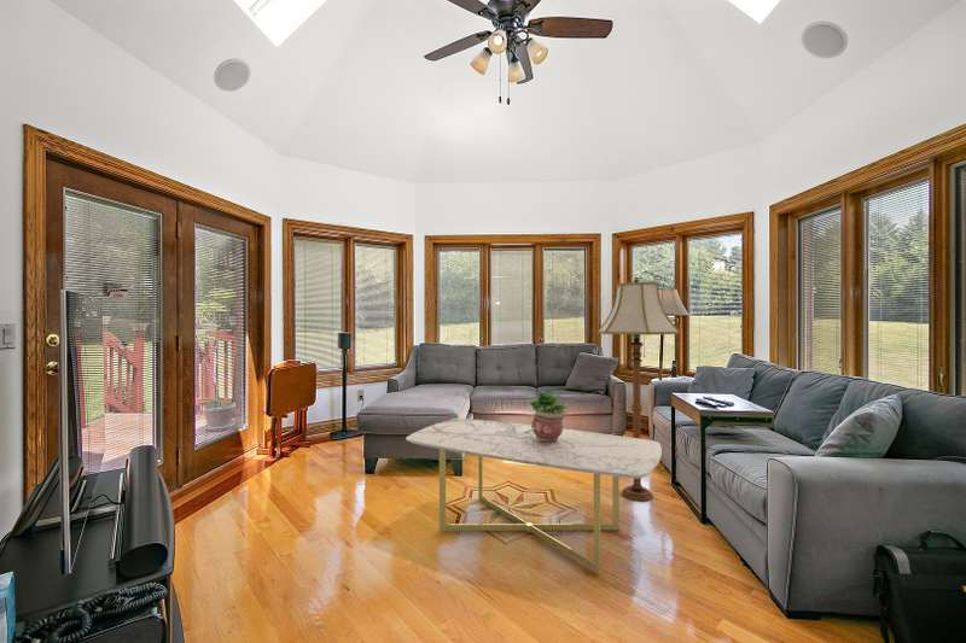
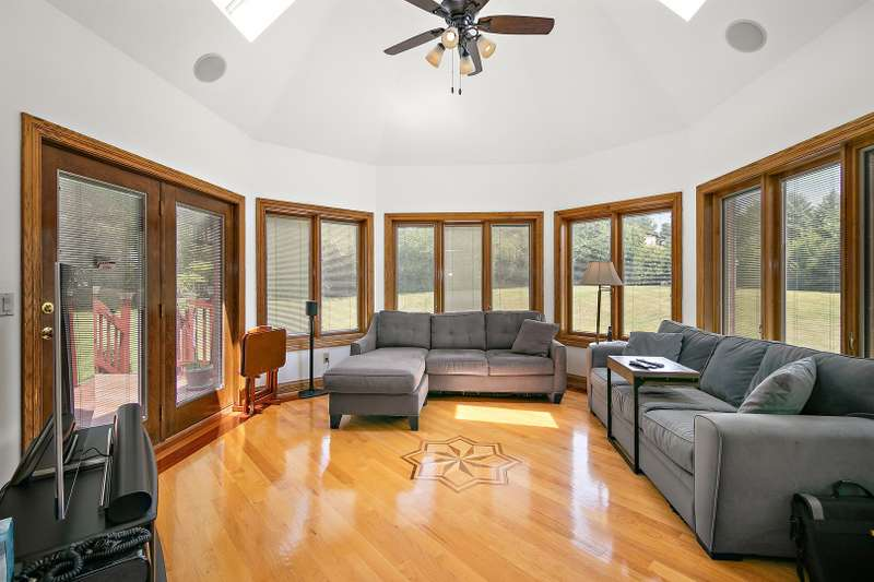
- coffee table [405,417,663,574]
- floor lamp [597,276,682,502]
- potted plant [528,390,570,442]
